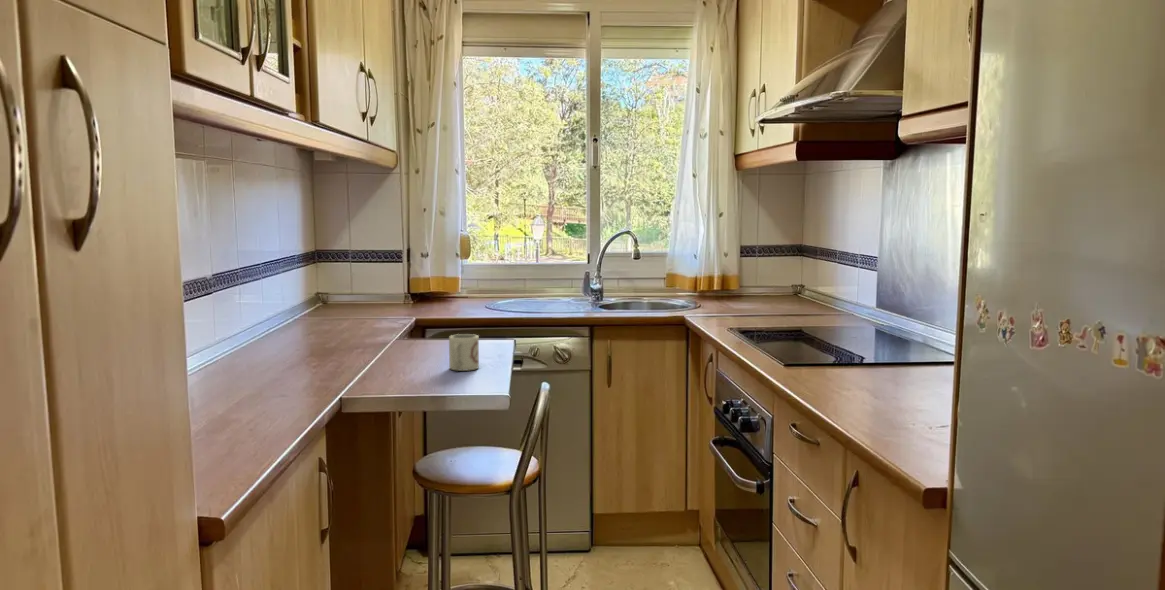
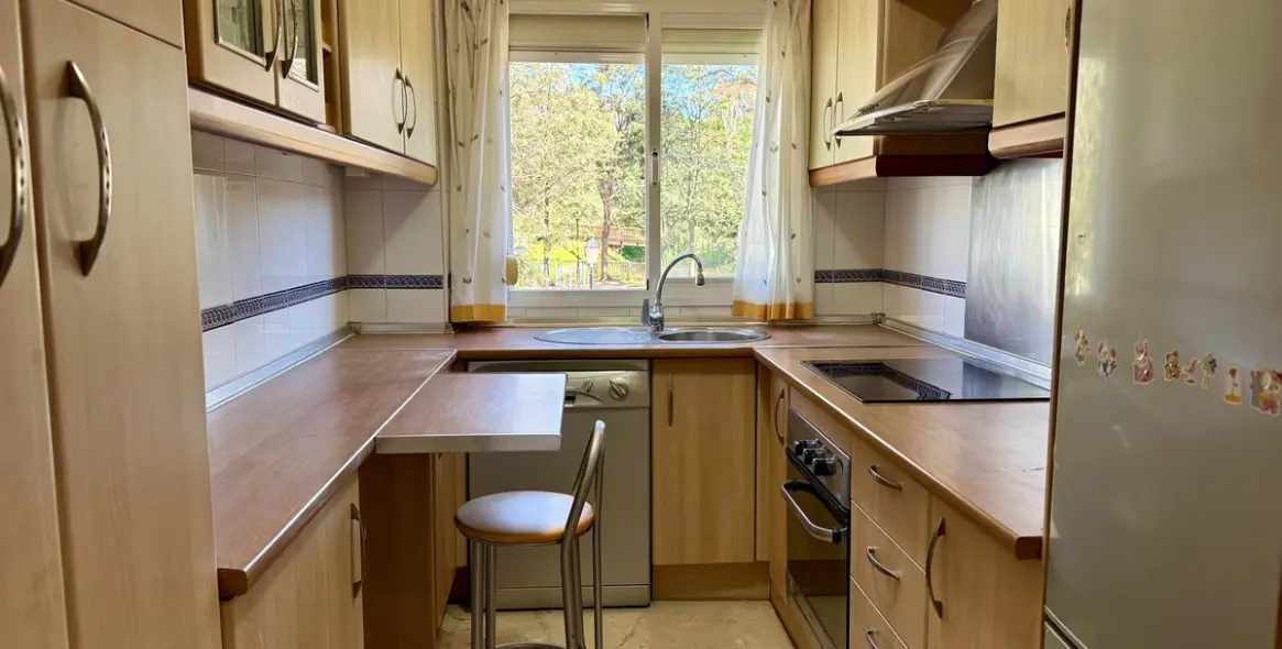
- cup [448,333,480,372]
